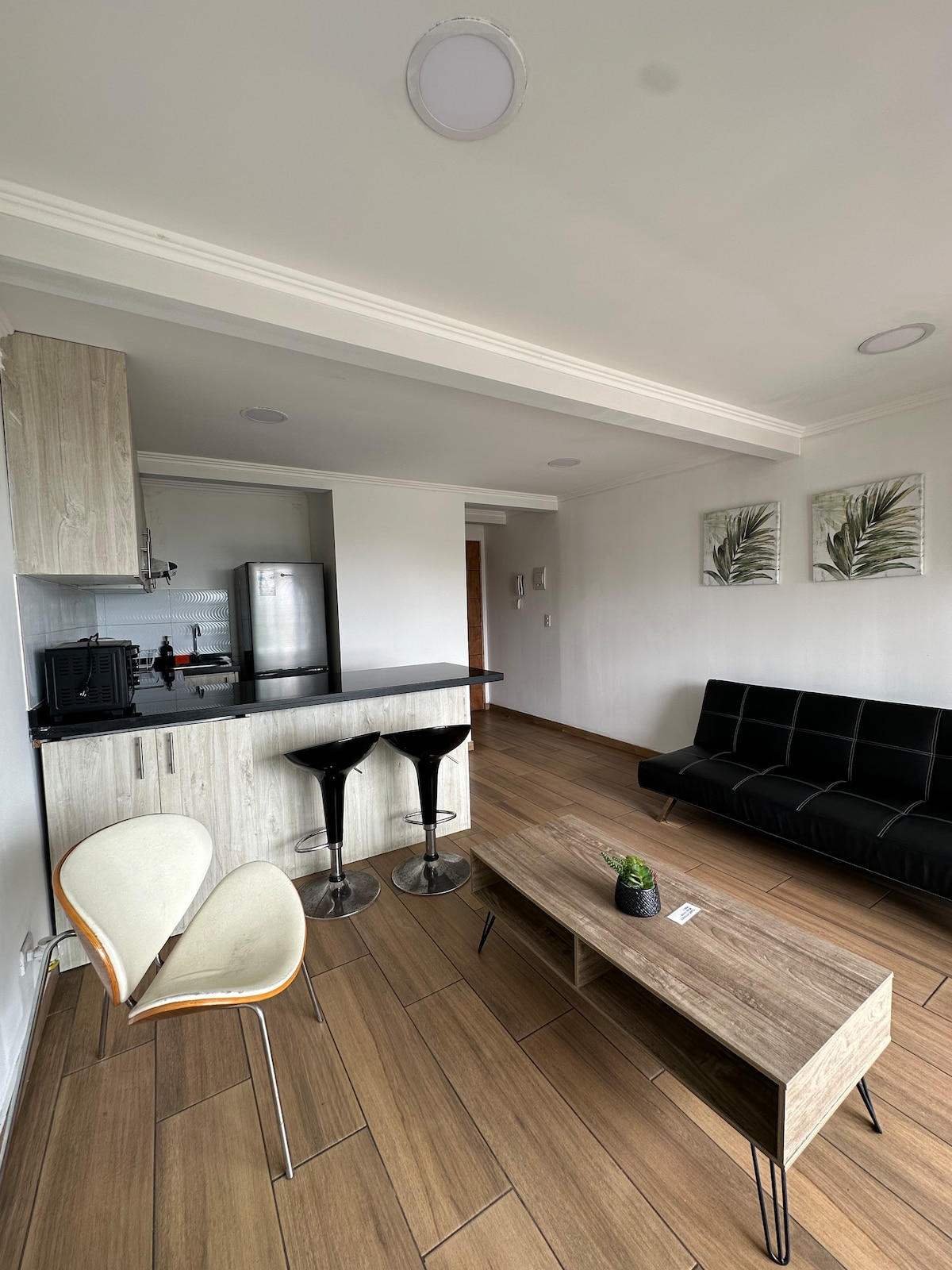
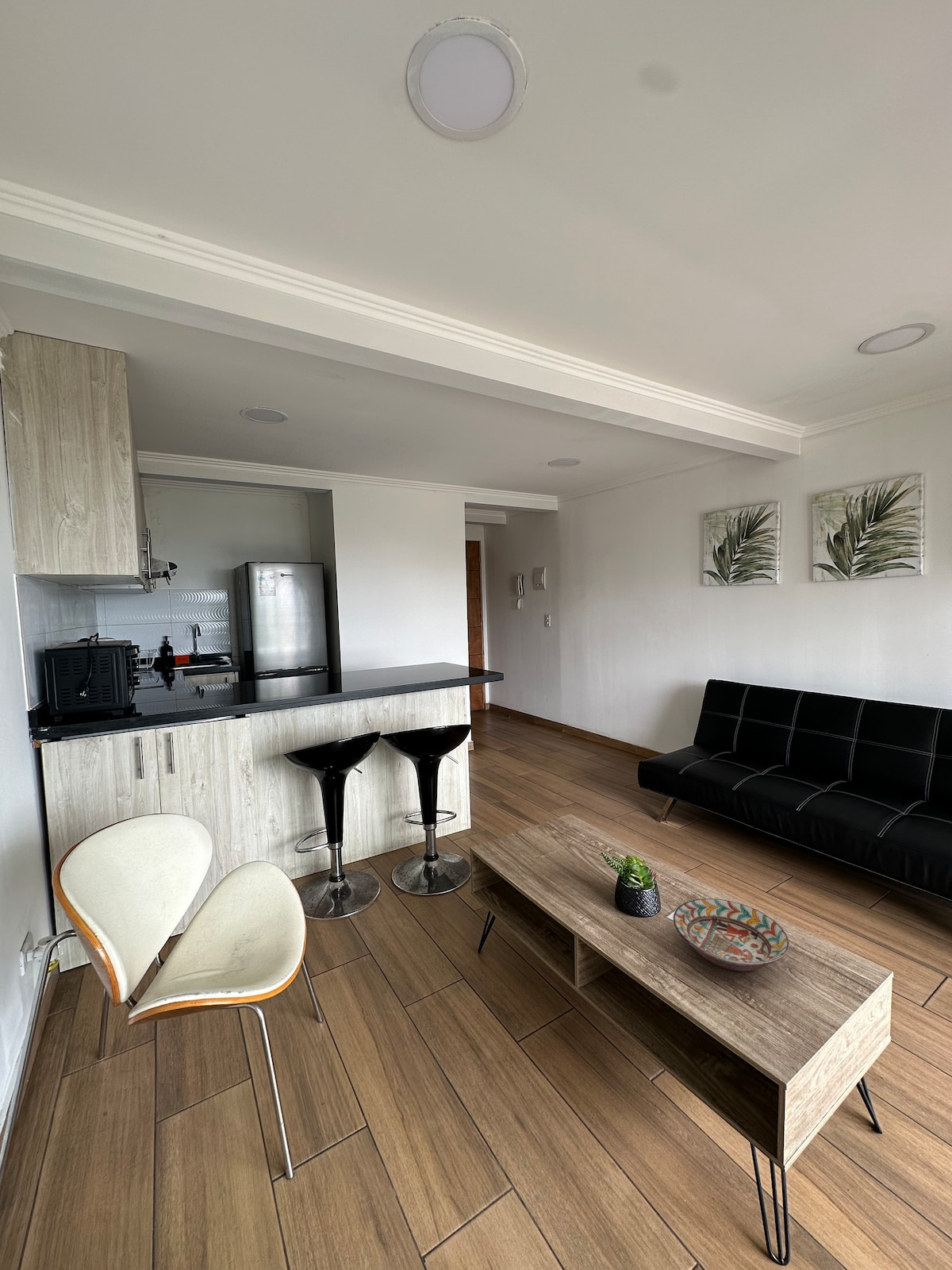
+ decorative bowl [673,898,790,972]
